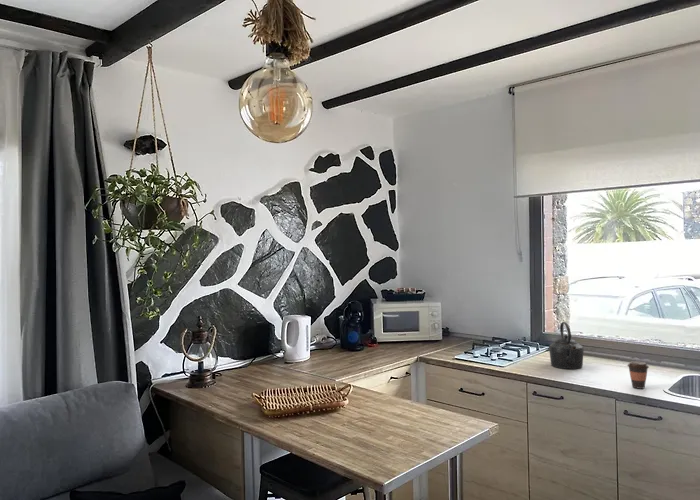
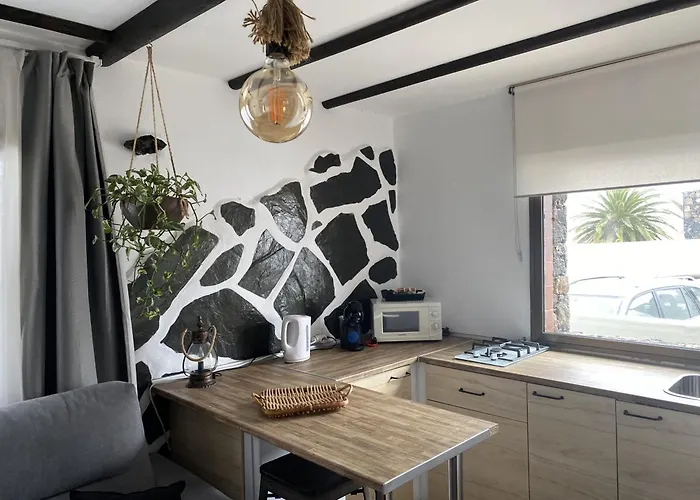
- kettle [548,321,585,370]
- coffee cup [626,360,650,390]
